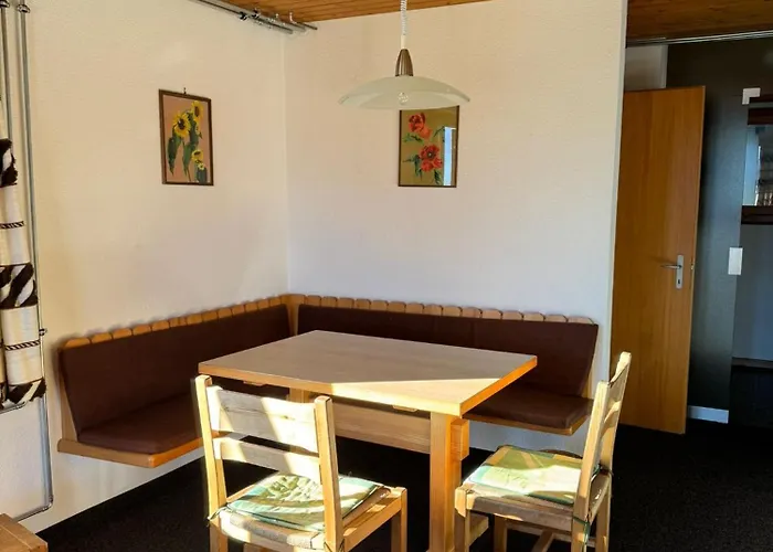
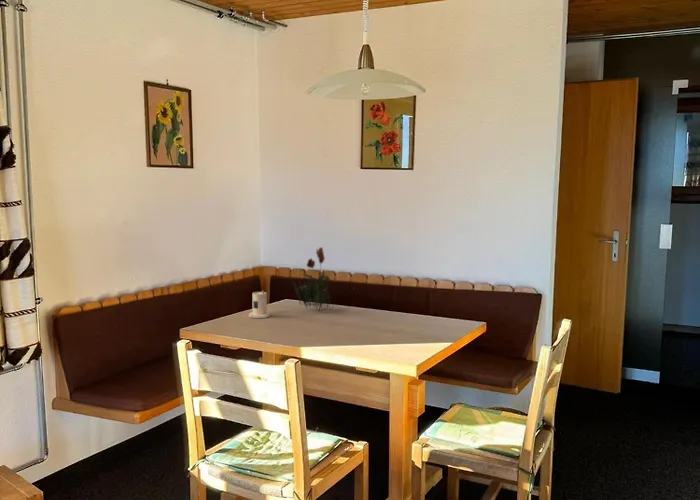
+ flower [291,246,336,312]
+ candle [248,289,271,319]
